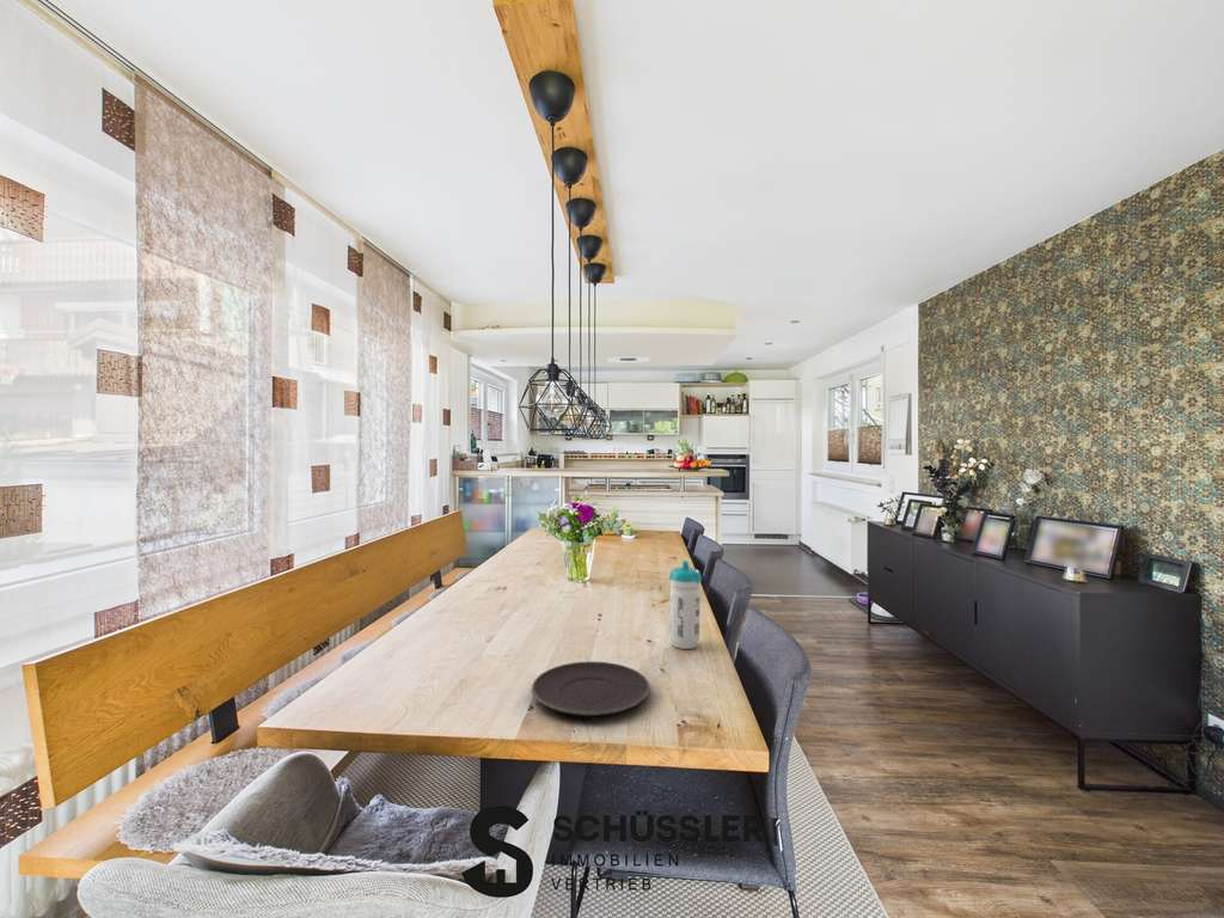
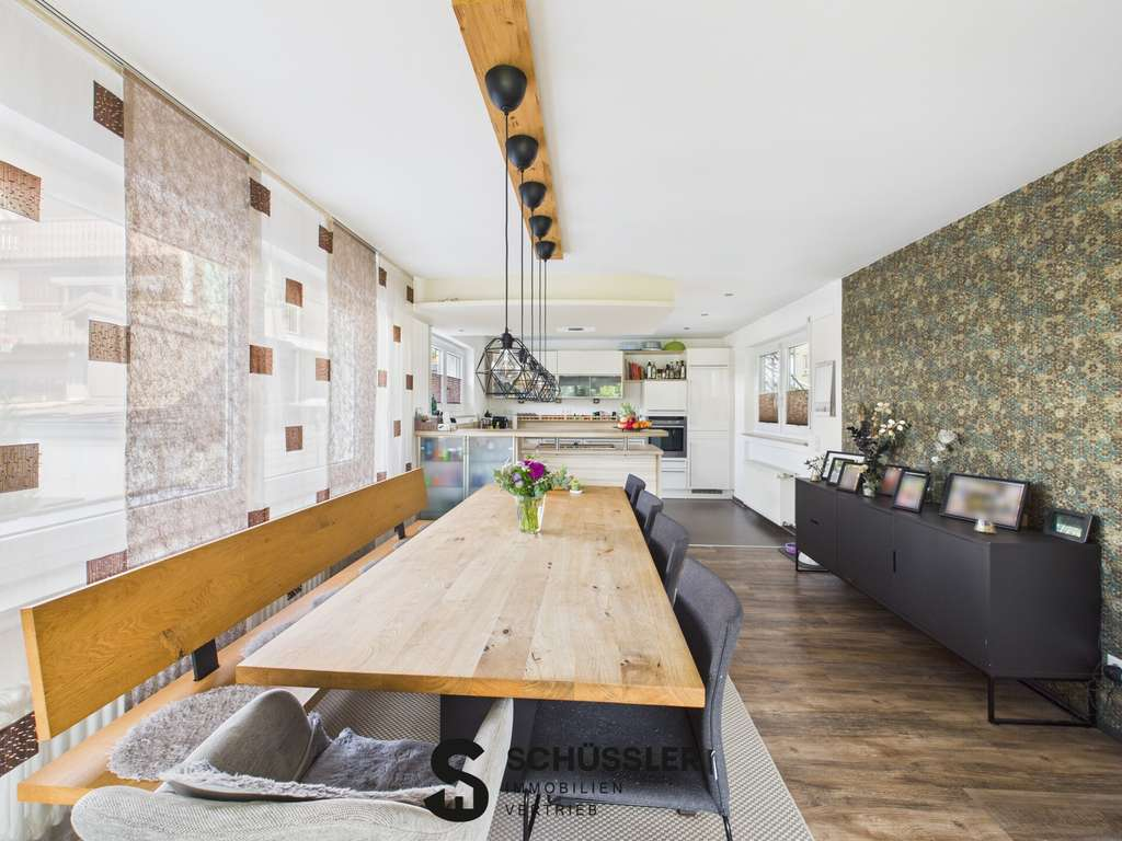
- water bottle [668,559,703,650]
- plate [531,660,651,717]
